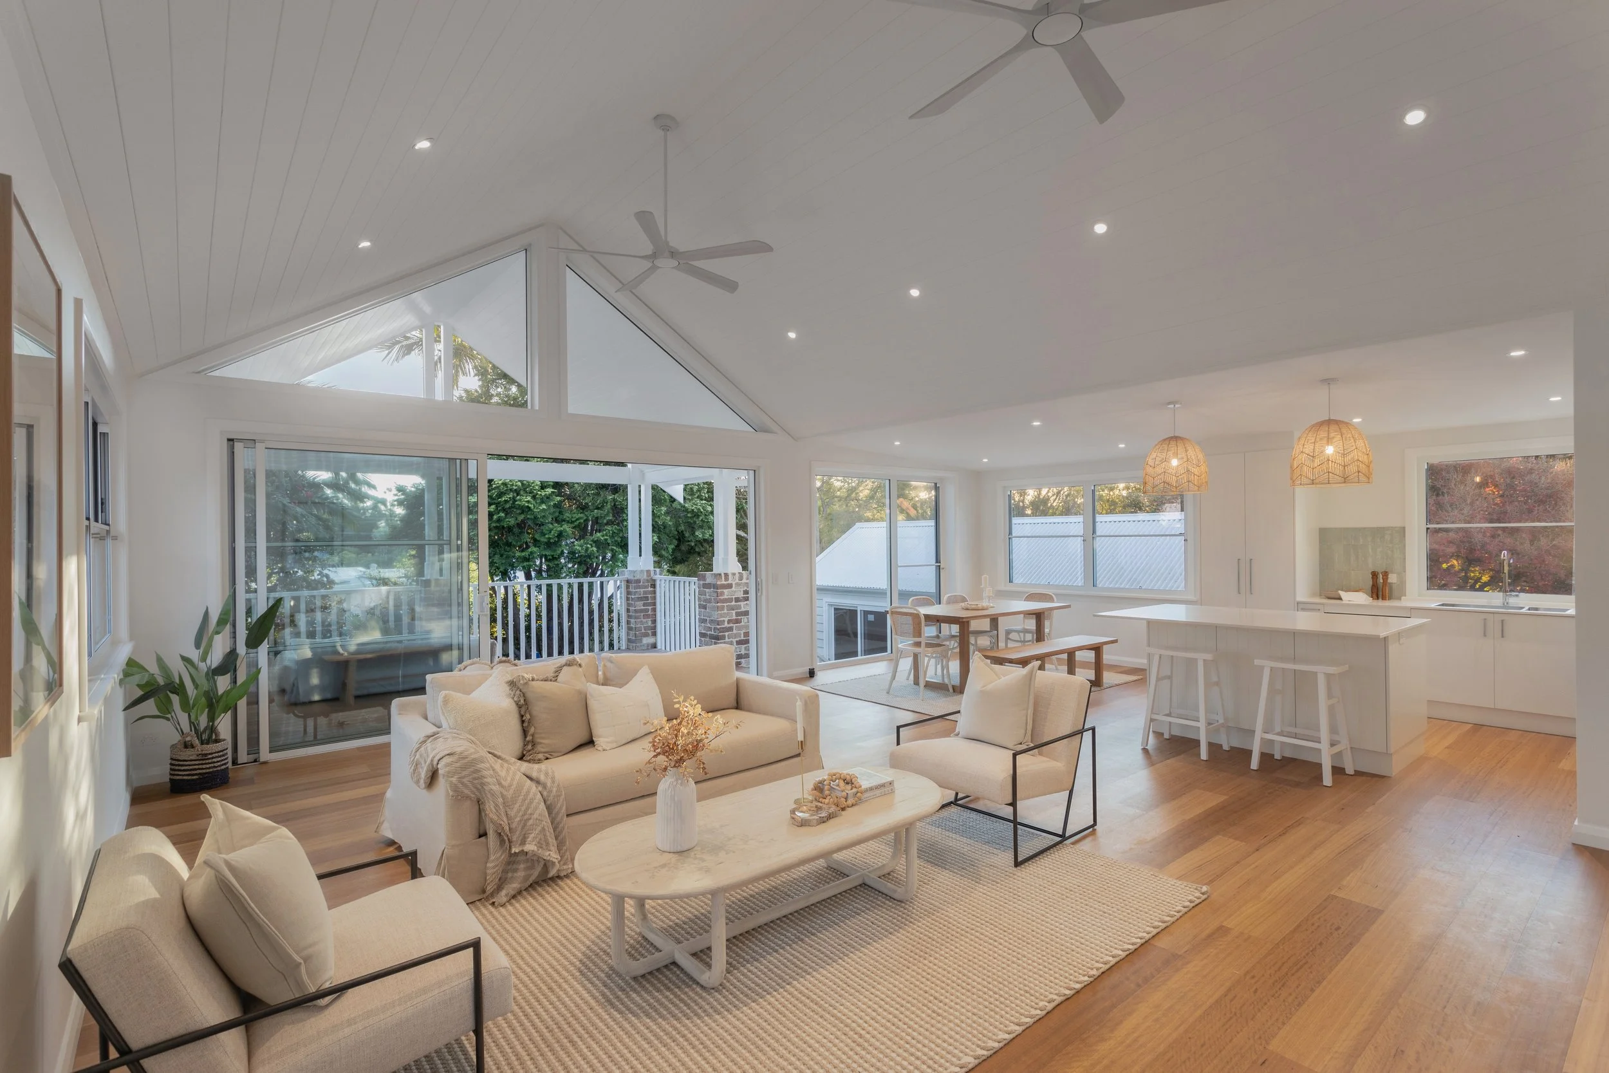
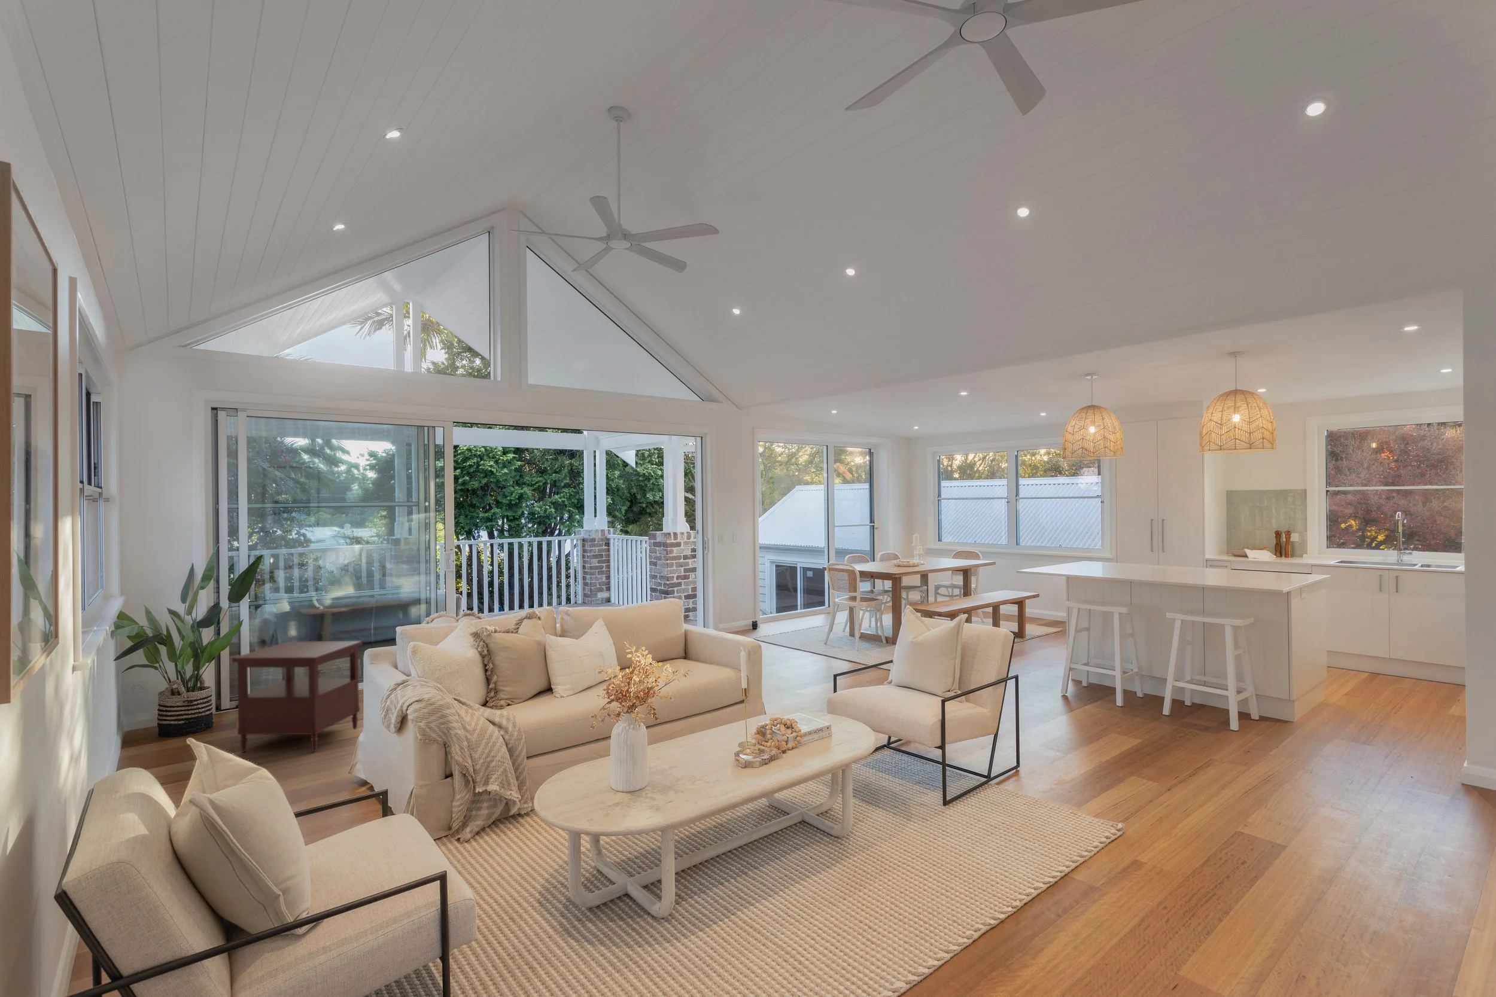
+ side table [232,641,363,753]
